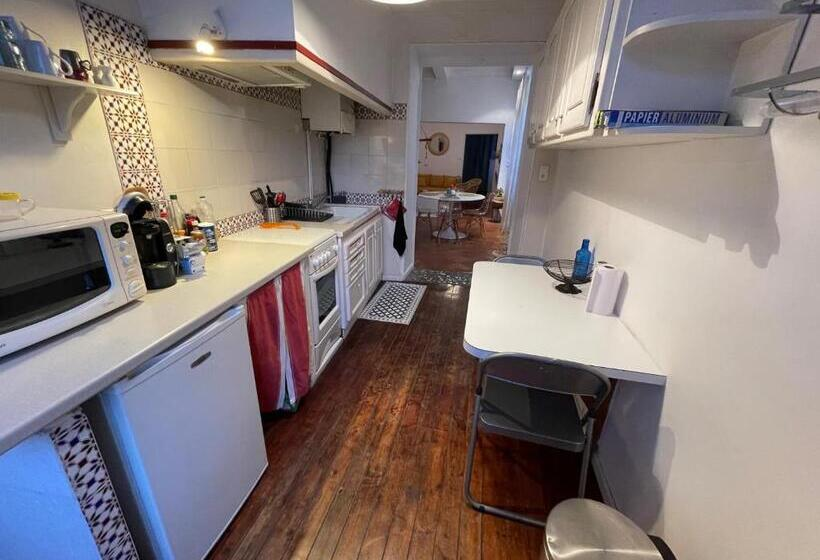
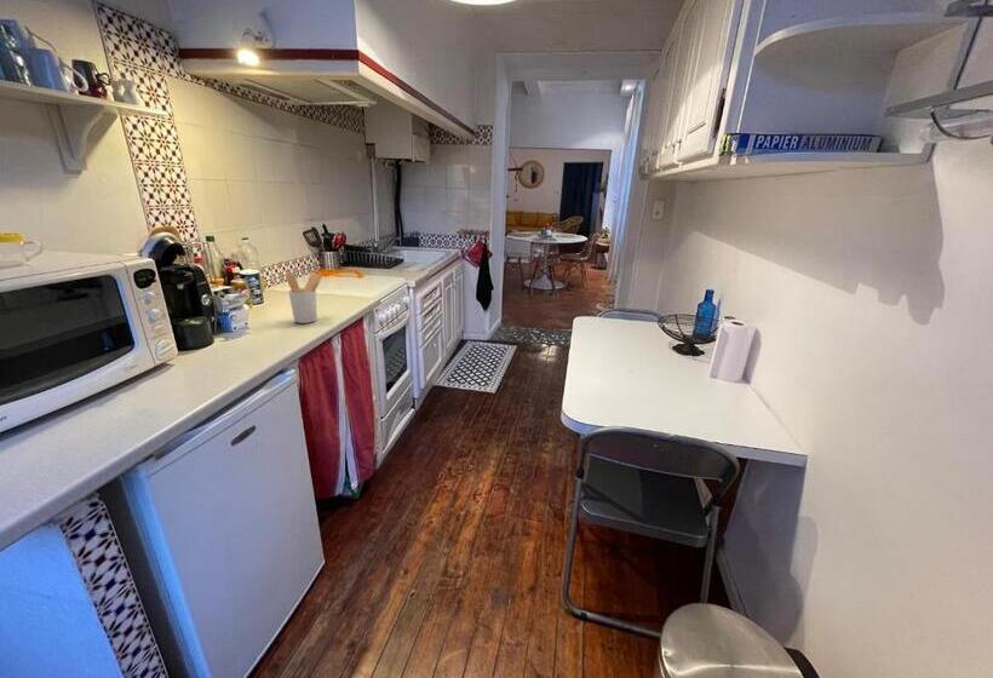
+ utensil holder [285,272,325,324]
